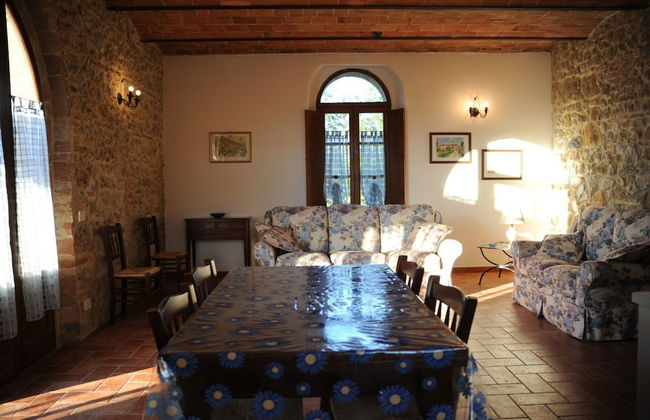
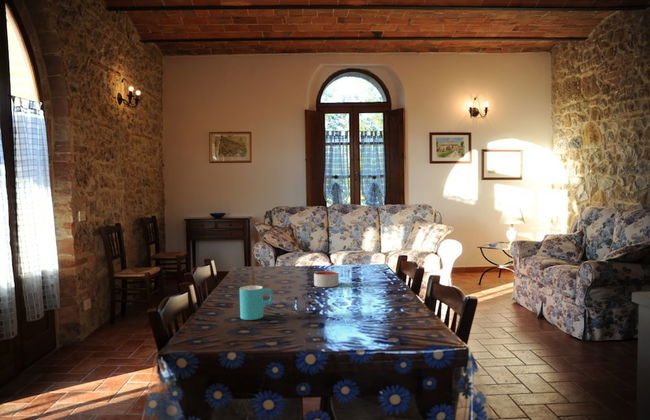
+ candle [313,270,340,288]
+ cup [239,285,274,321]
